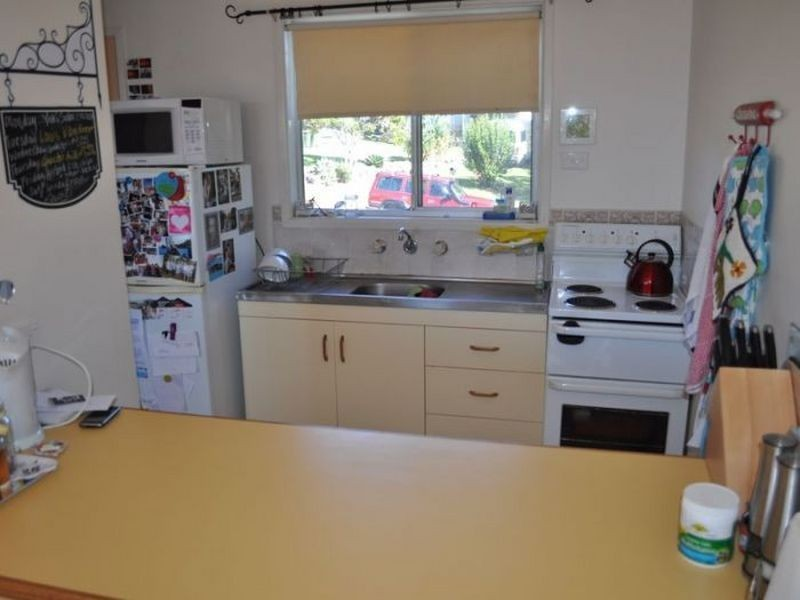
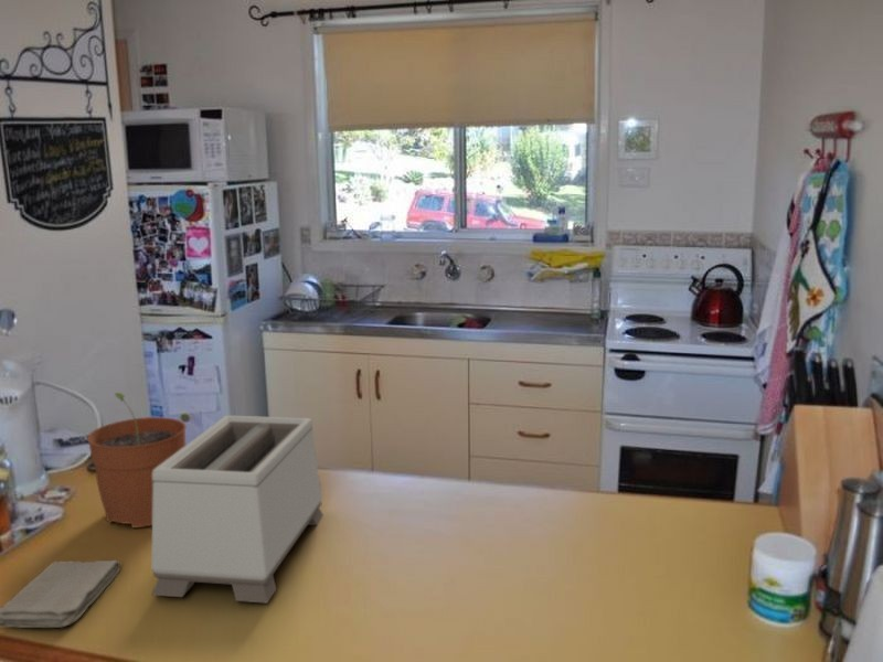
+ toaster [150,415,325,605]
+ washcloth [0,559,121,629]
+ plant pot [86,392,188,528]
